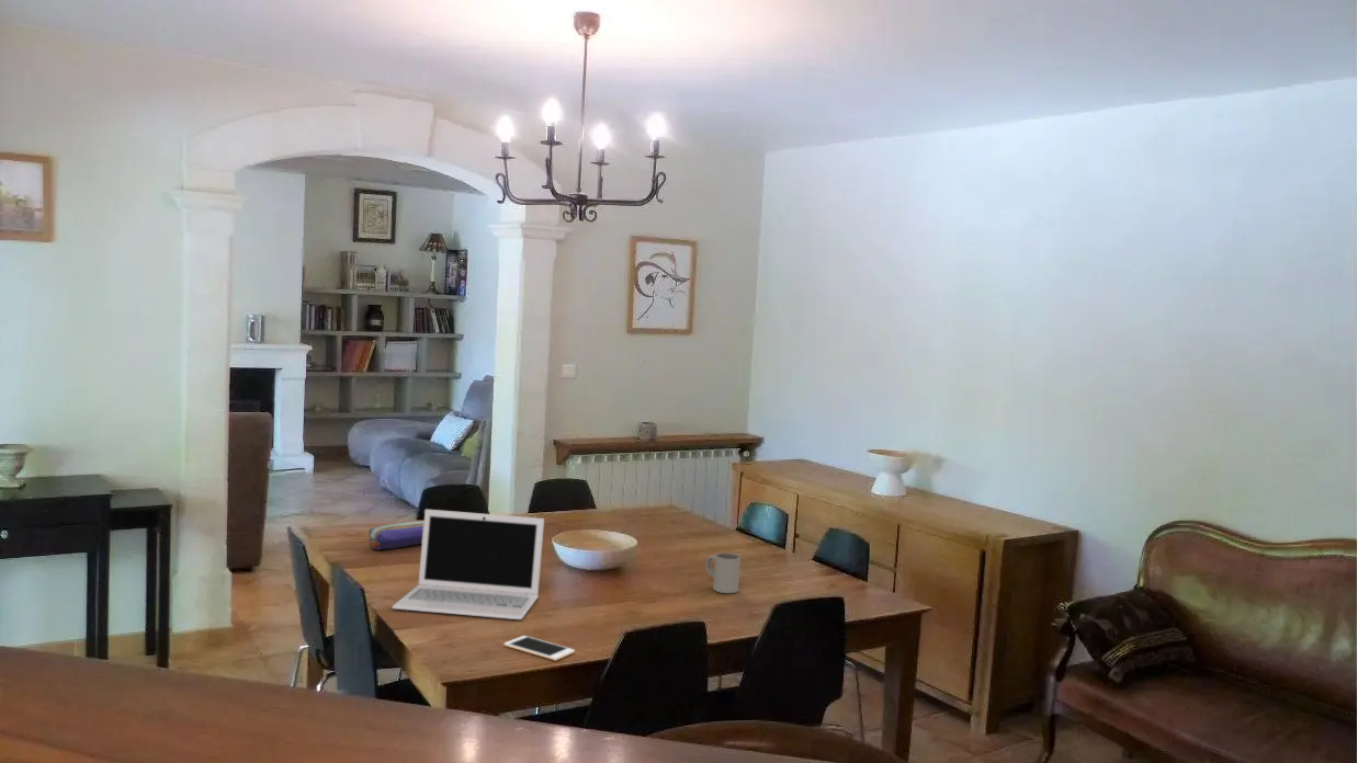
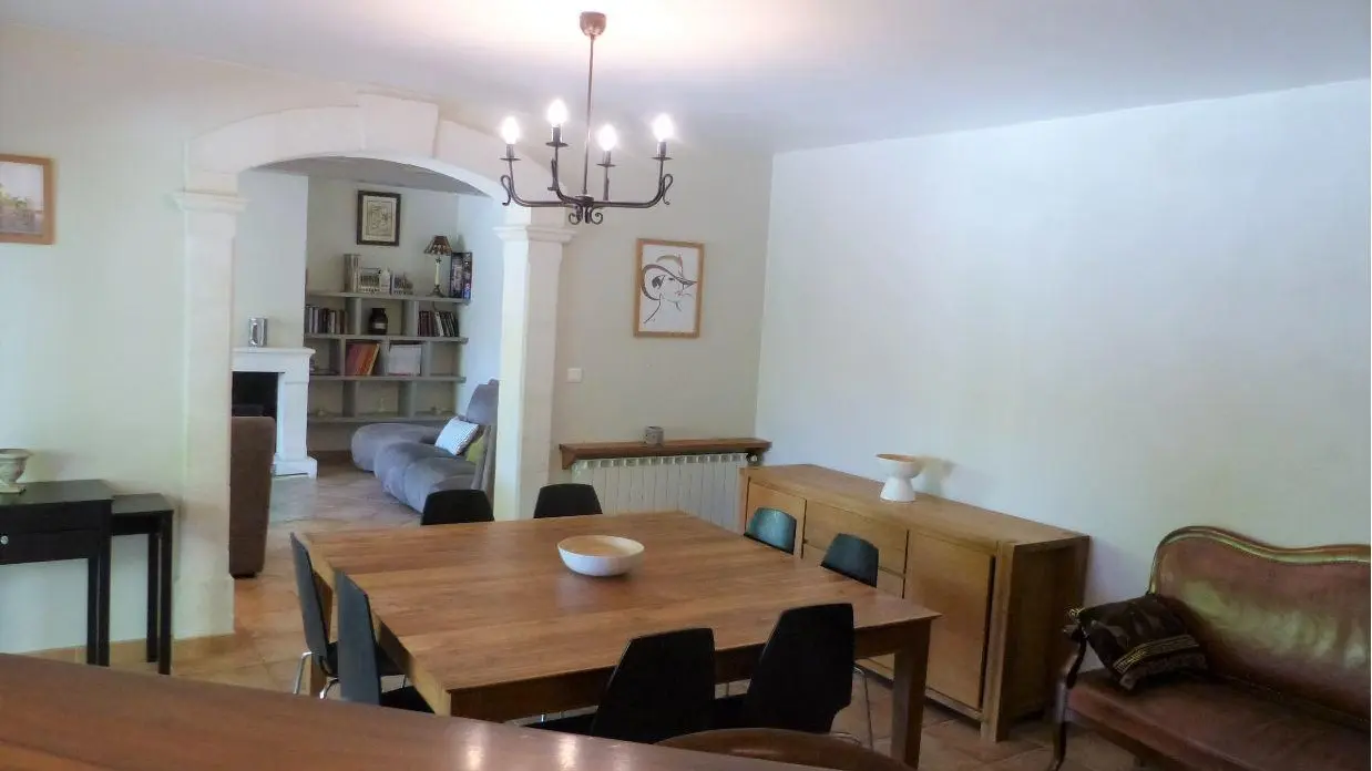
- pencil case [367,520,425,550]
- mug [705,551,742,594]
- laptop [391,509,545,620]
- cell phone [502,635,576,661]
